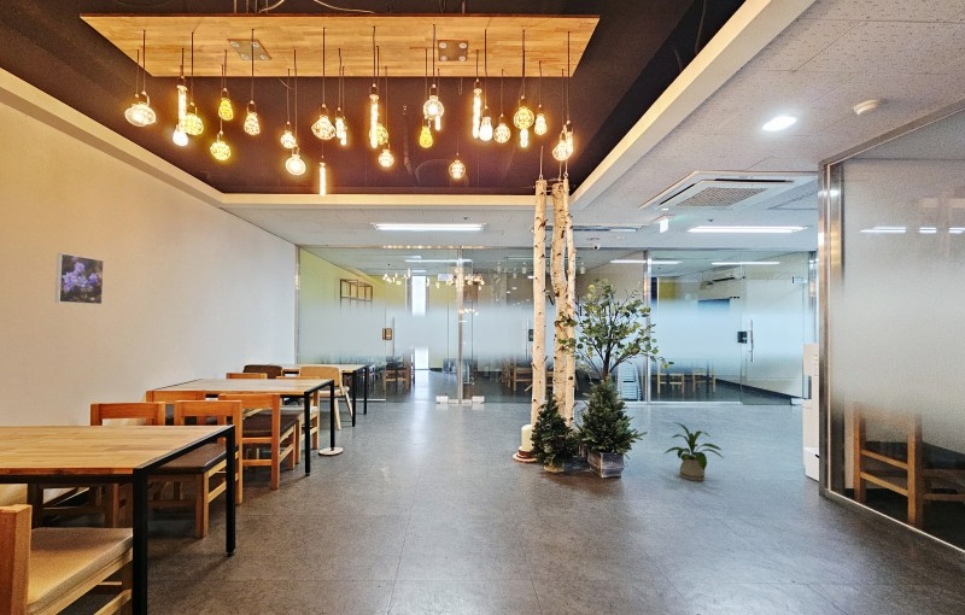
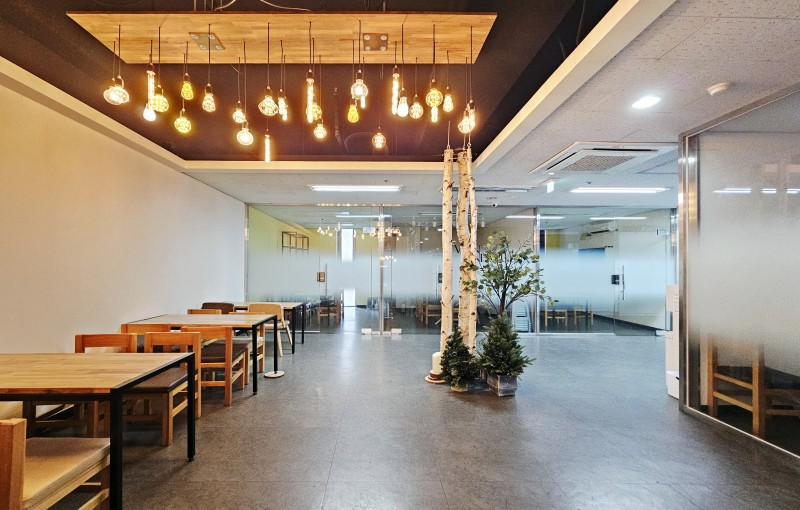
- house plant [663,421,726,482]
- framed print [54,252,105,305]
